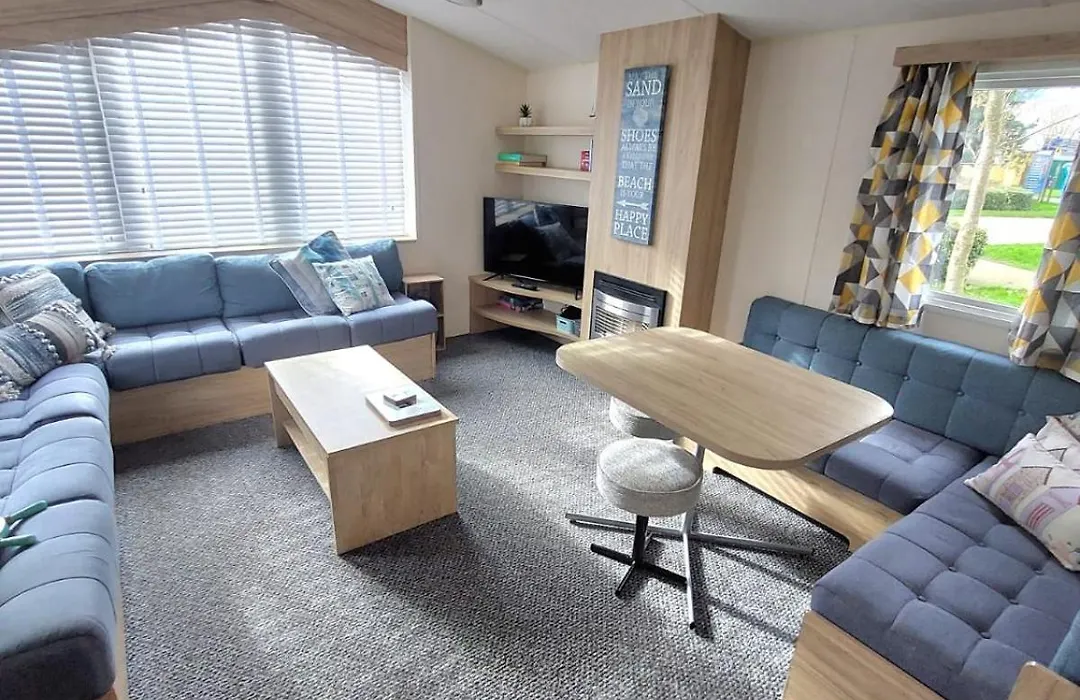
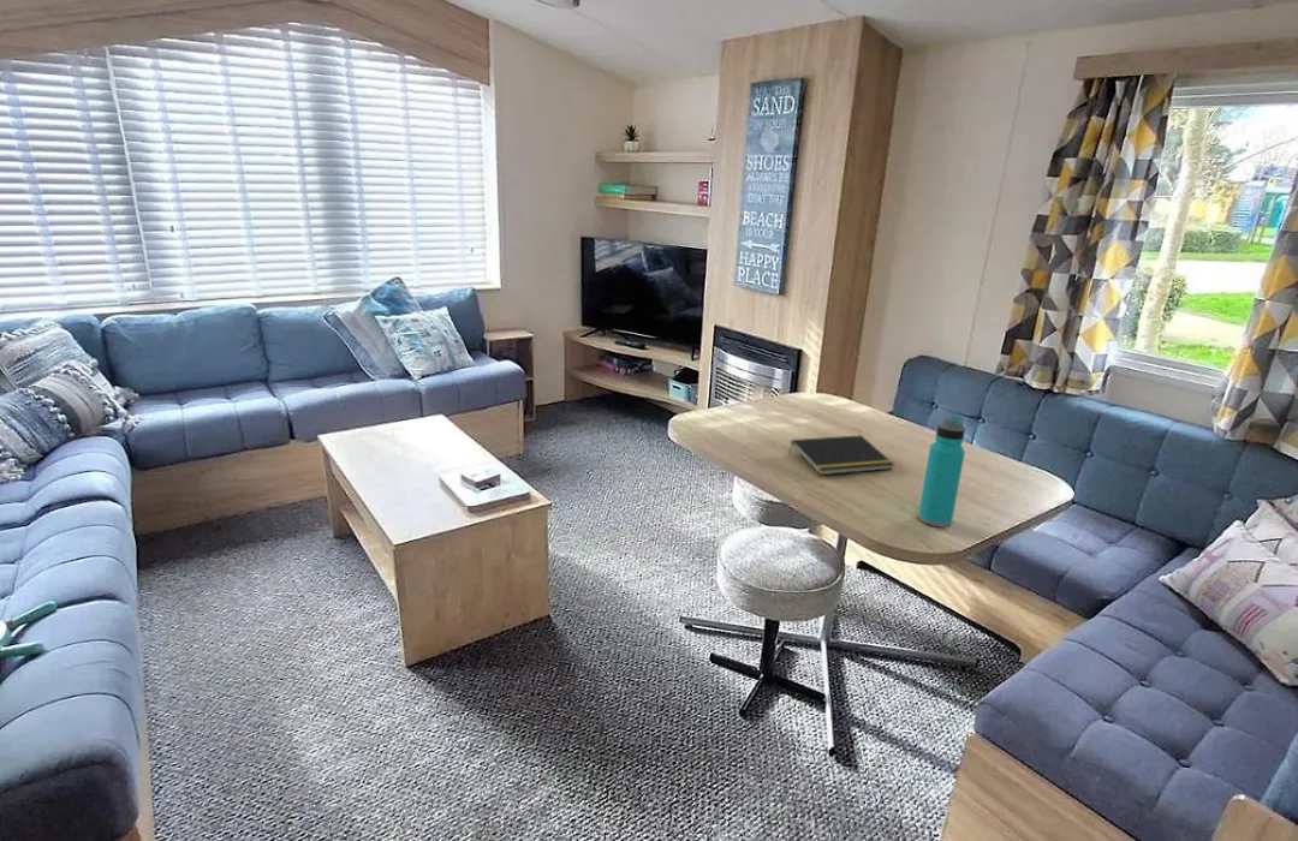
+ notepad [787,434,895,476]
+ water bottle [917,414,966,527]
